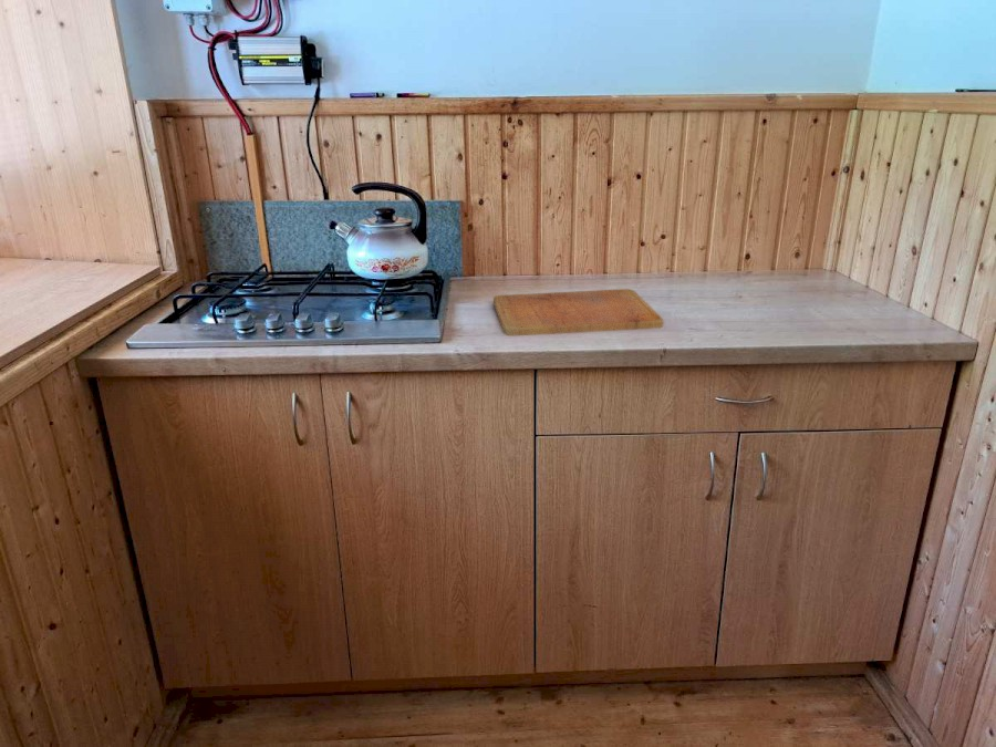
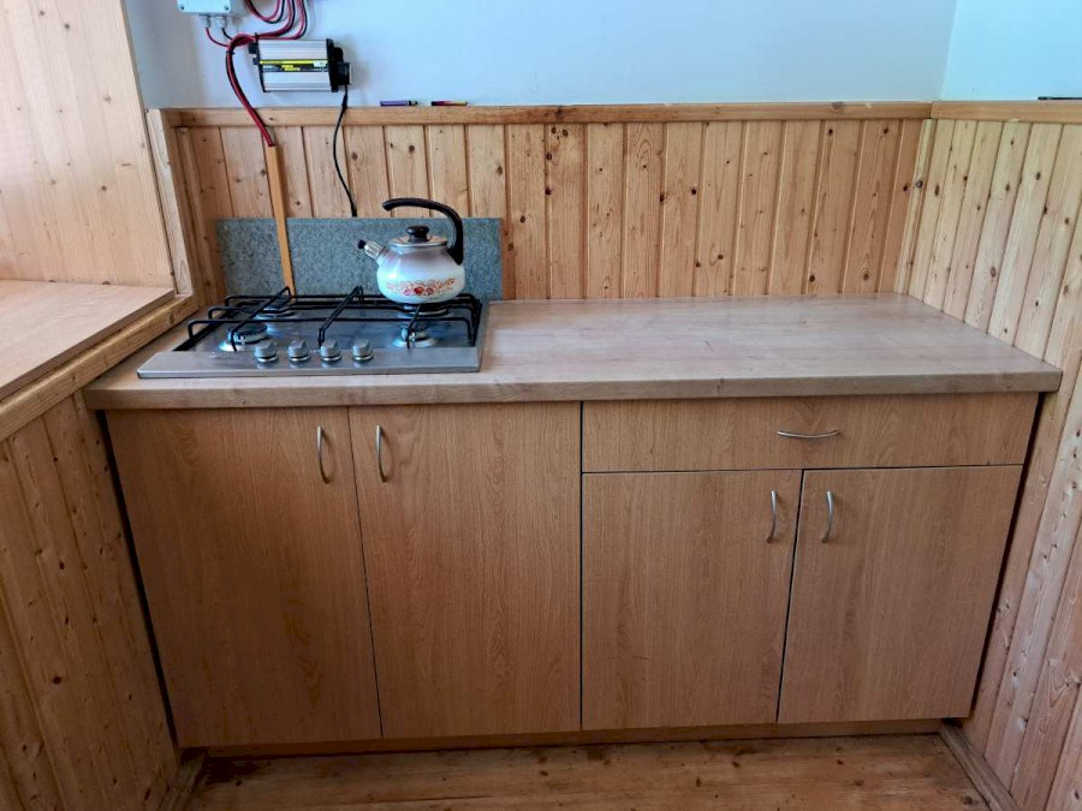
- cutting board [492,288,664,338]
